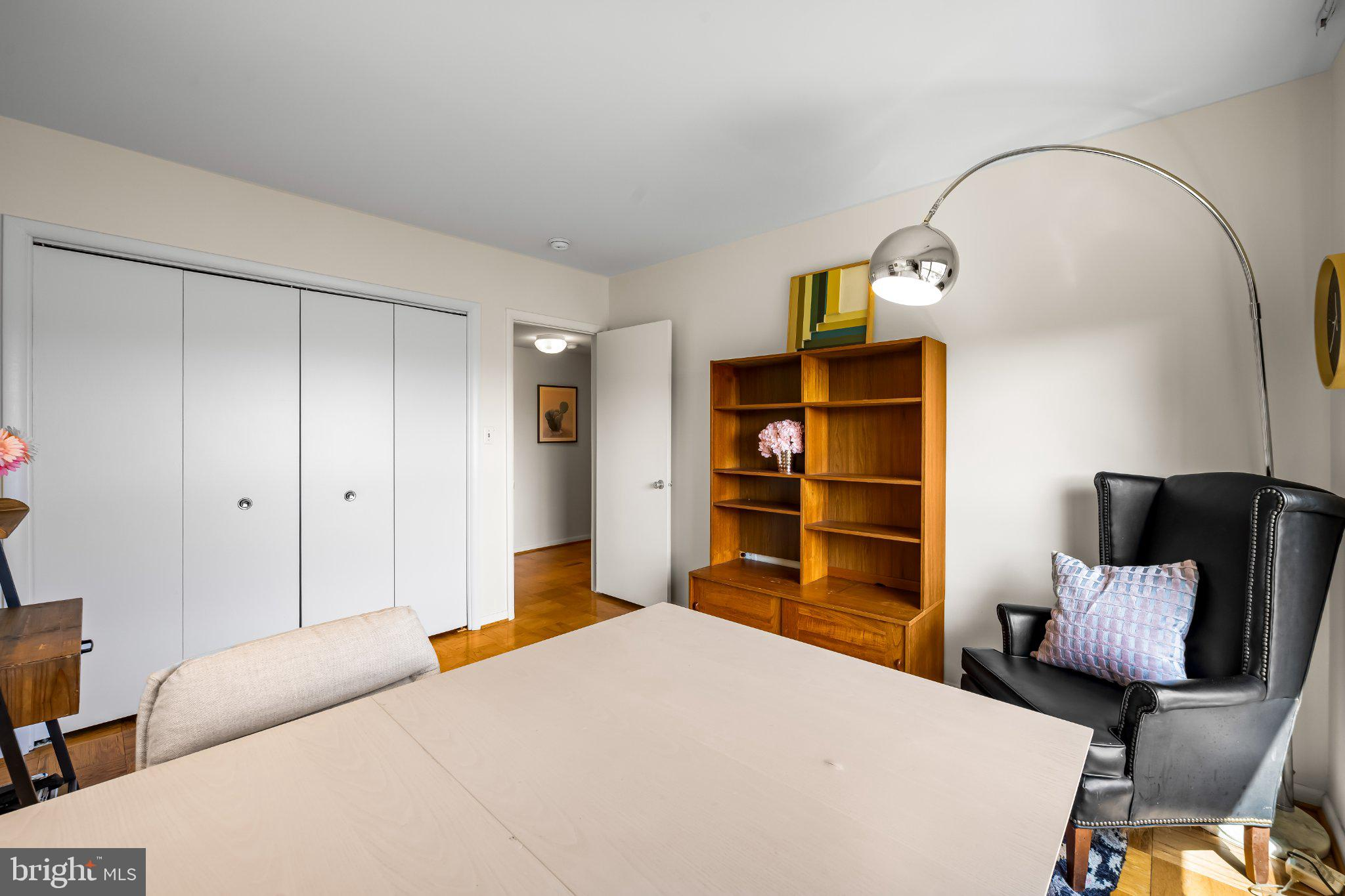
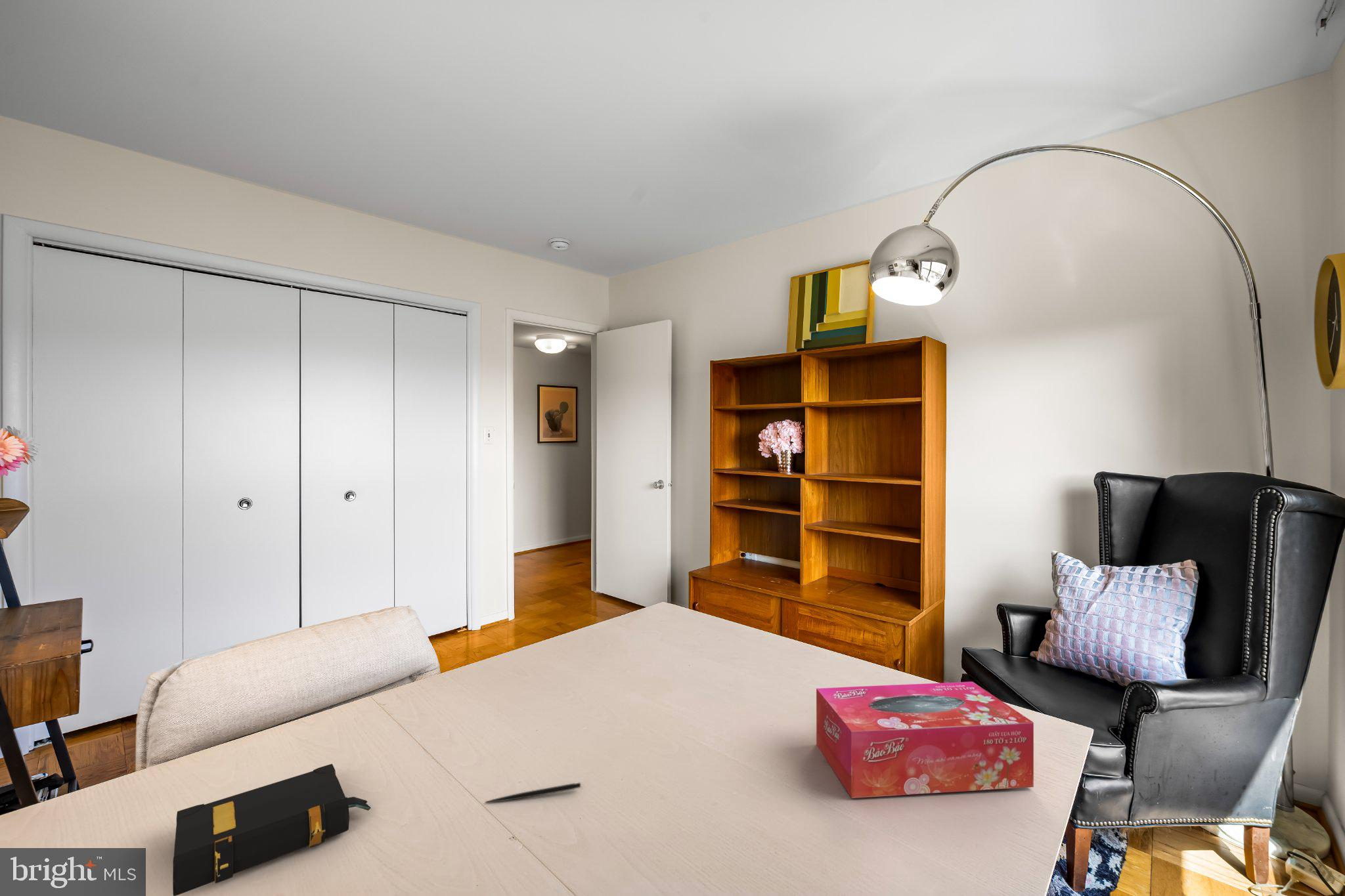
+ book [172,763,372,896]
+ tissue box [816,681,1034,799]
+ pen [485,782,581,803]
